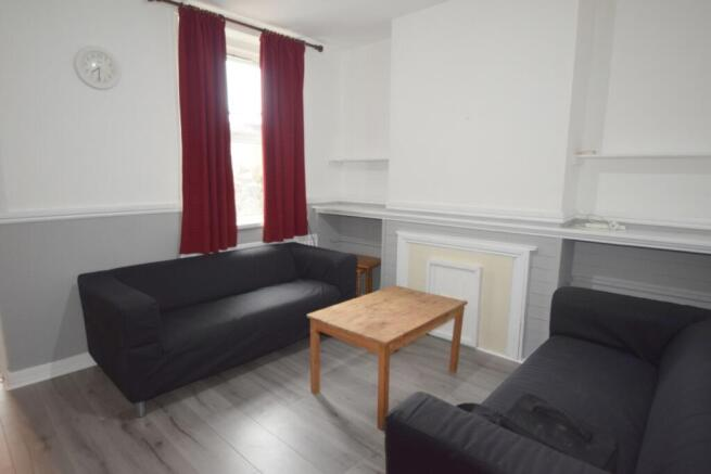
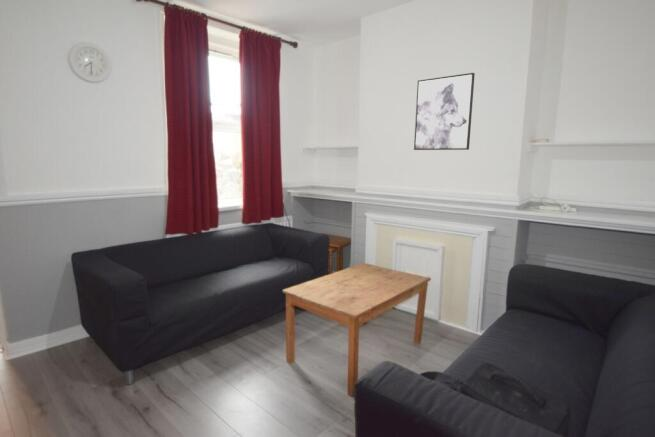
+ wall art [413,72,476,151]
